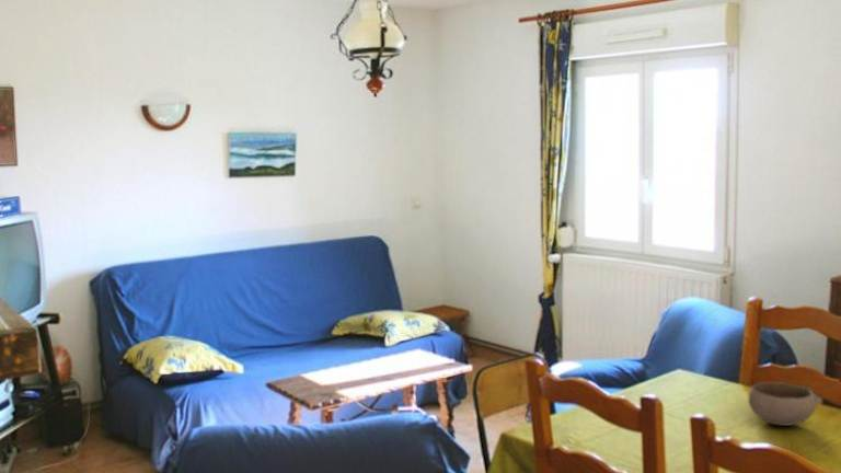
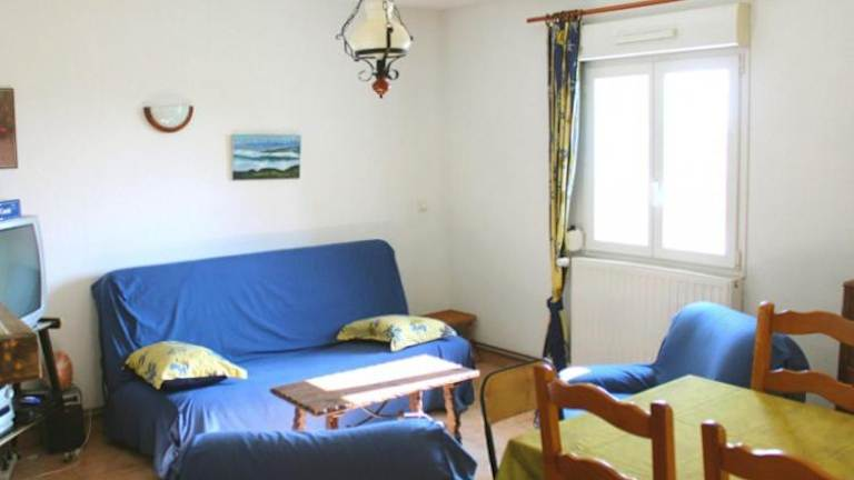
- bowl [748,381,817,427]
